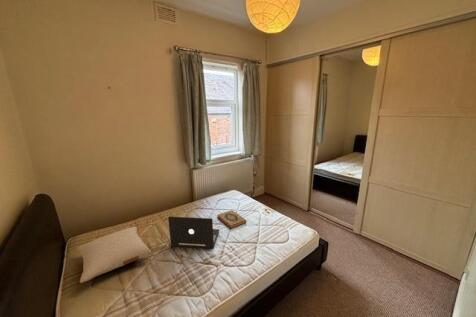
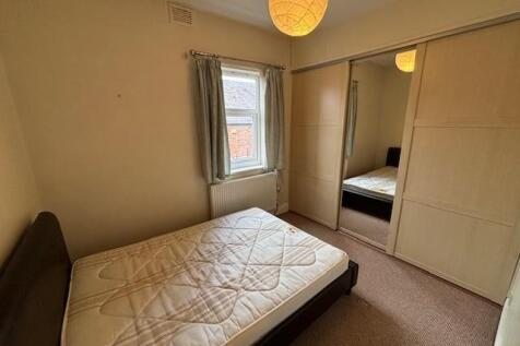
- pillow [77,226,152,284]
- hardback book [216,209,247,230]
- laptop [167,216,220,250]
